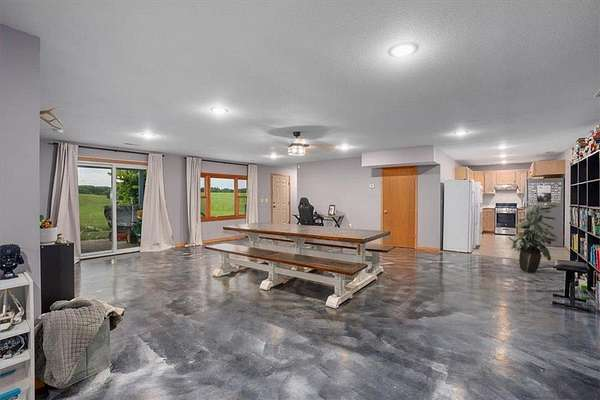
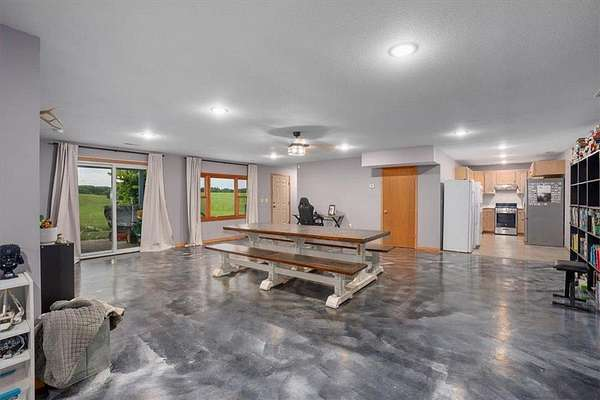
- indoor plant [507,200,561,274]
